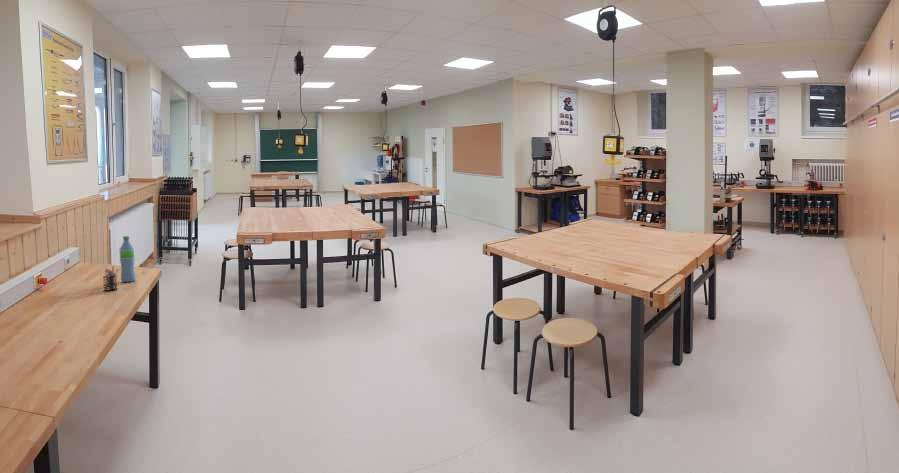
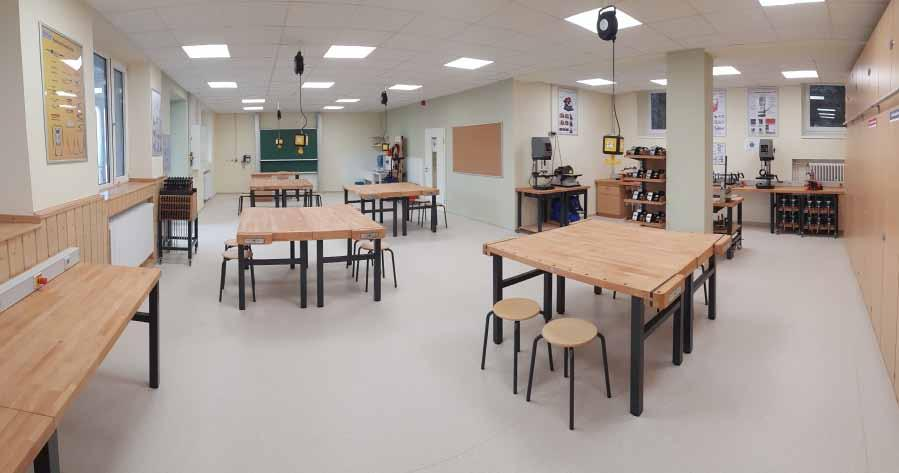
- water bottle [119,235,137,283]
- pen holder [102,265,120,292]
